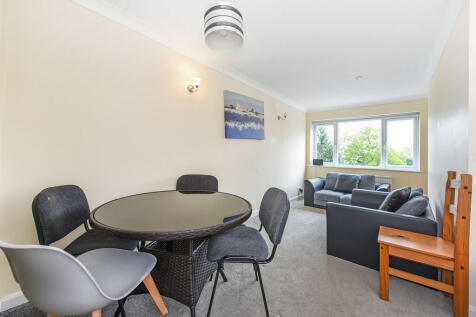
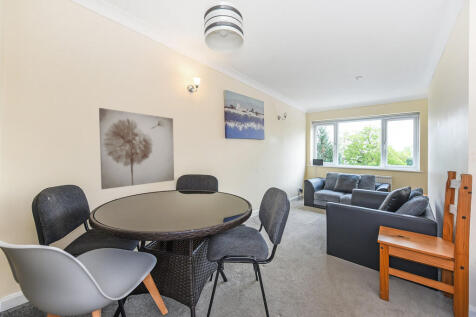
+ wall art [98,107,175,190]
